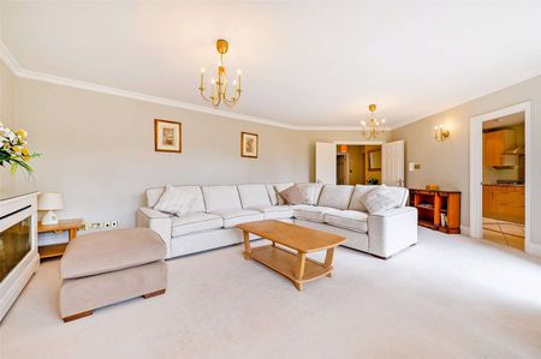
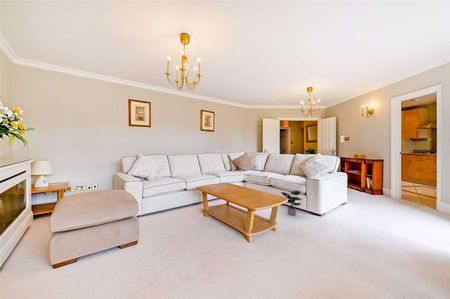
+ potted plant [280,190,303,216]
